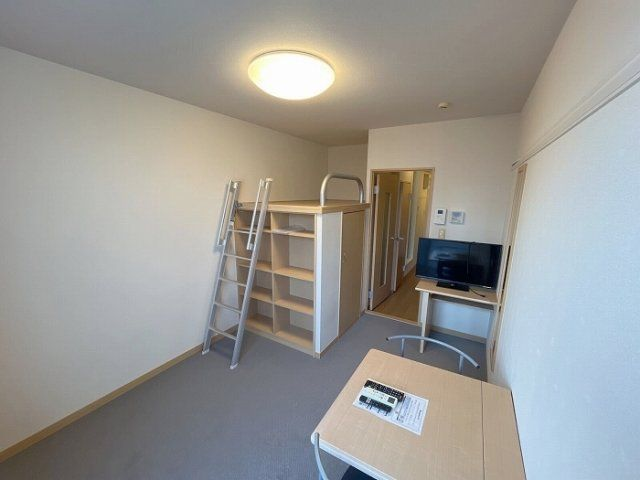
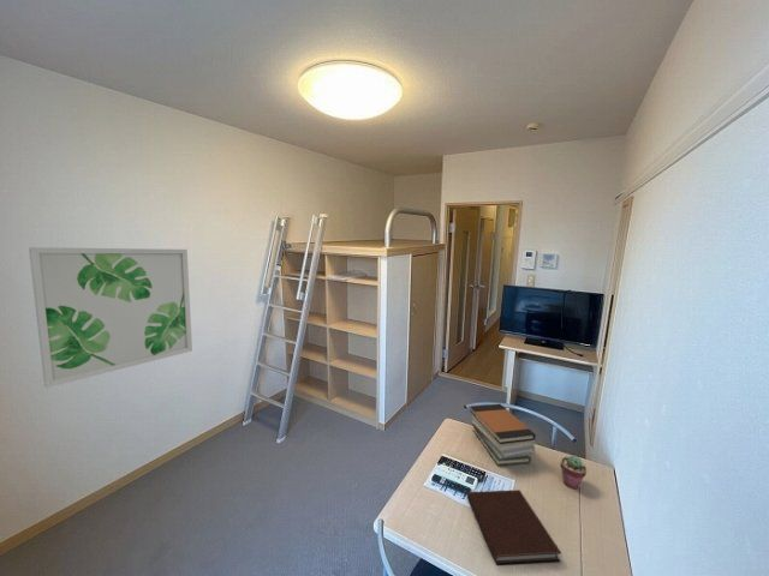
+ wall art [28,246,193,389]
+ potted succulent [559,454,588,490]
+ book stack [469,403,537,467]
+ notebook [466,488,562,566]
